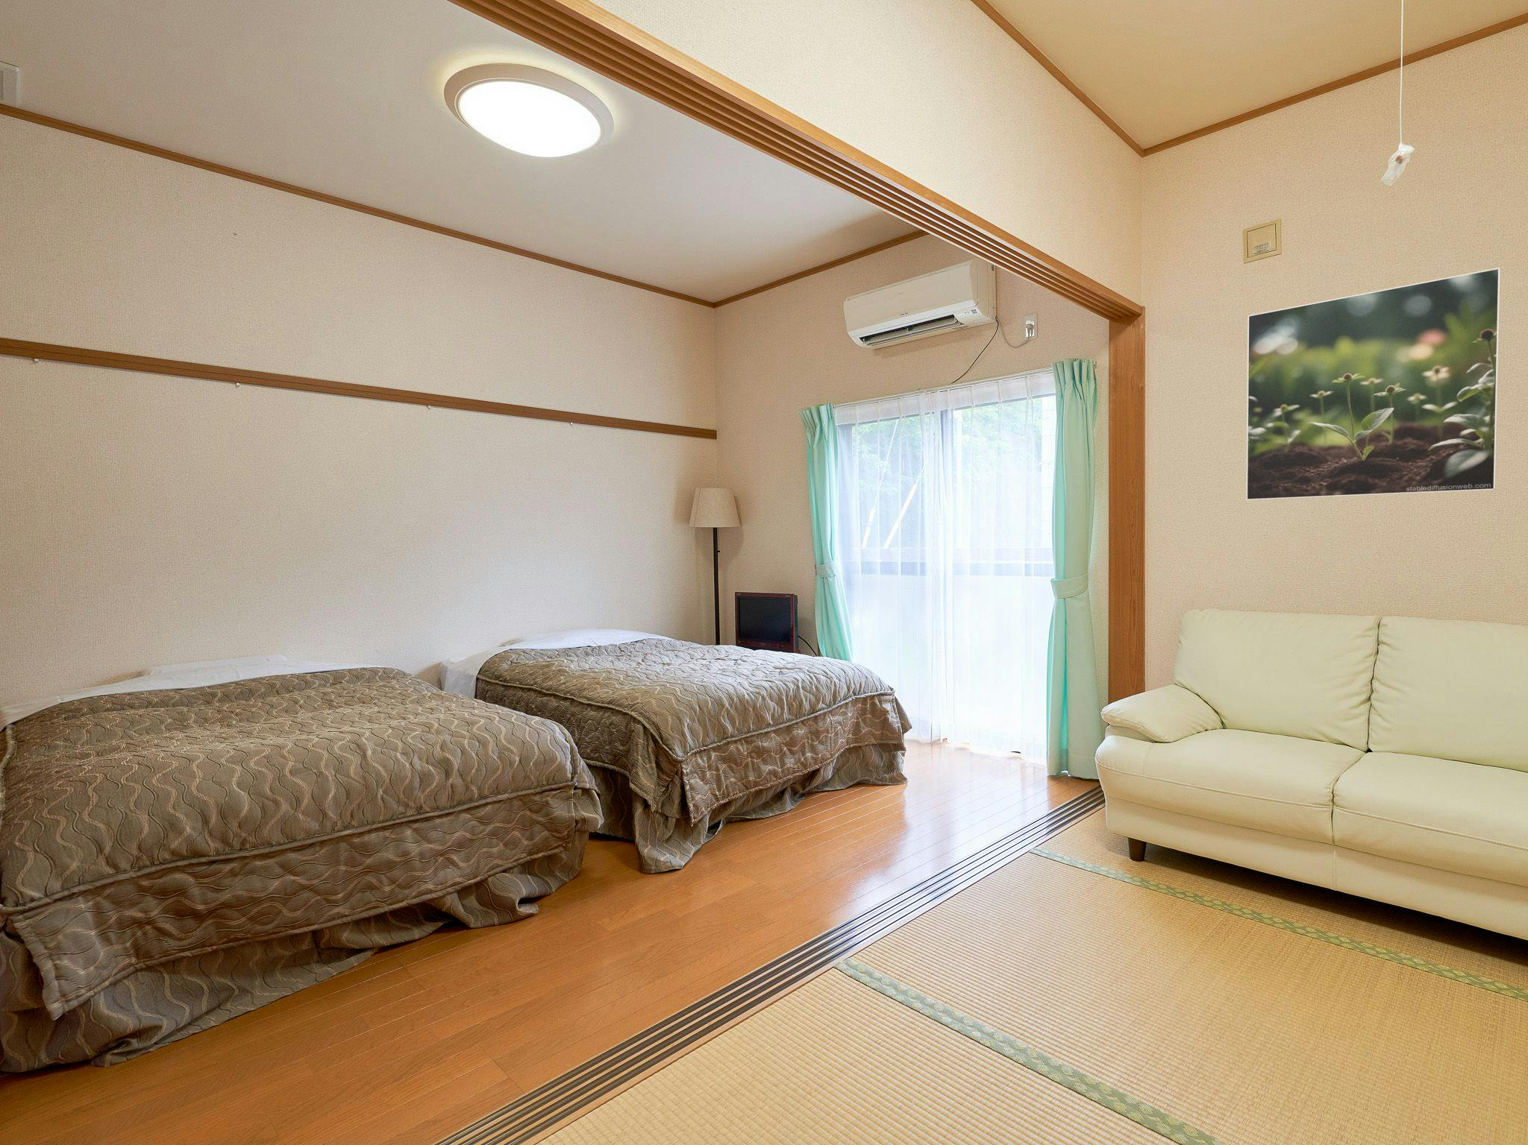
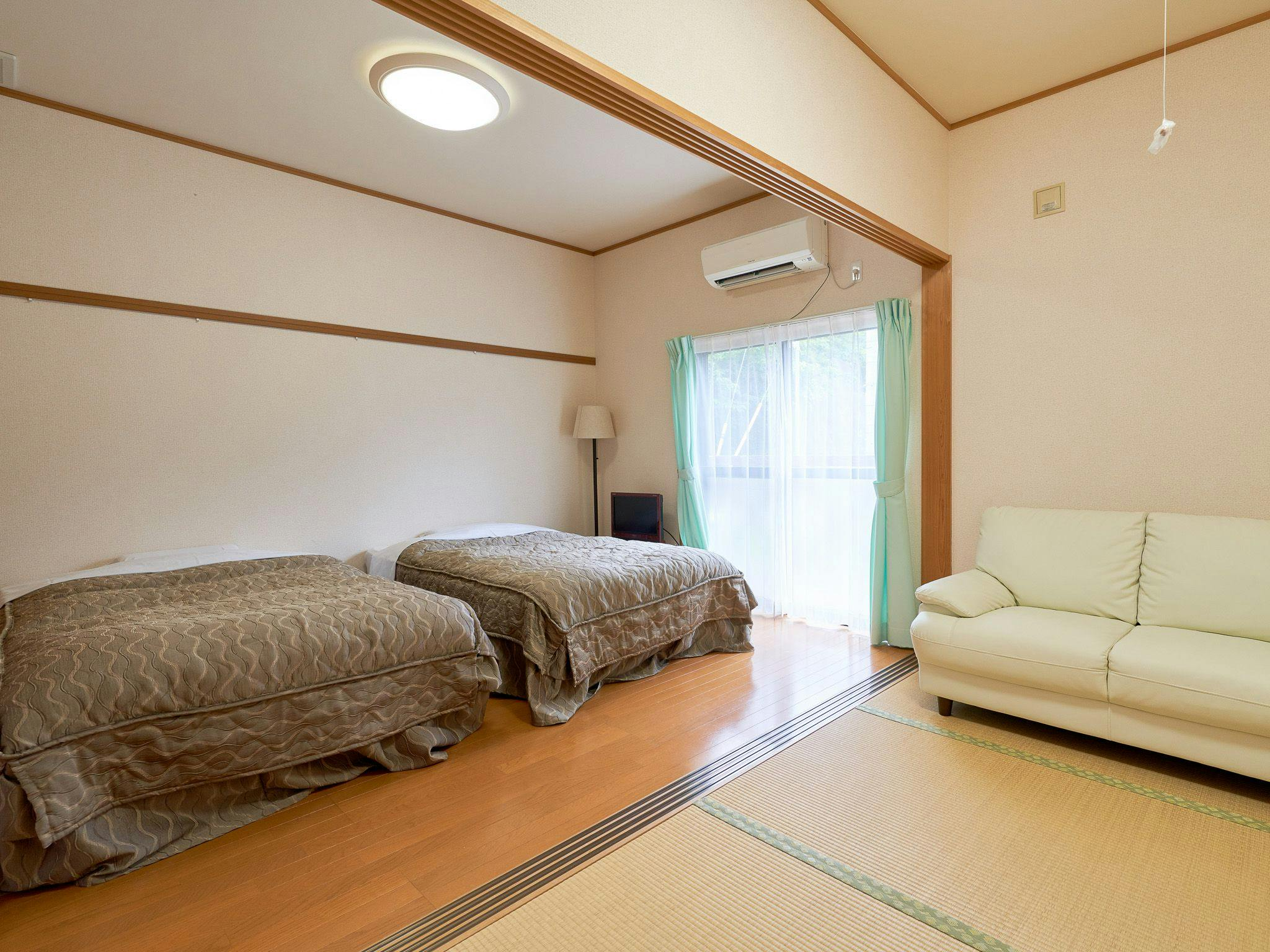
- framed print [1245,267,1502,502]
